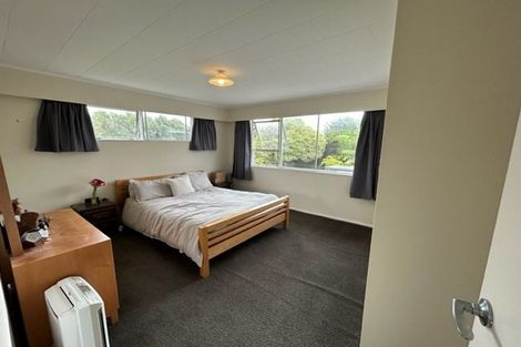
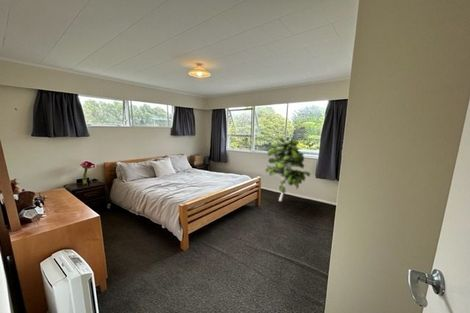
+ indoor plant [265,135,312,202]
